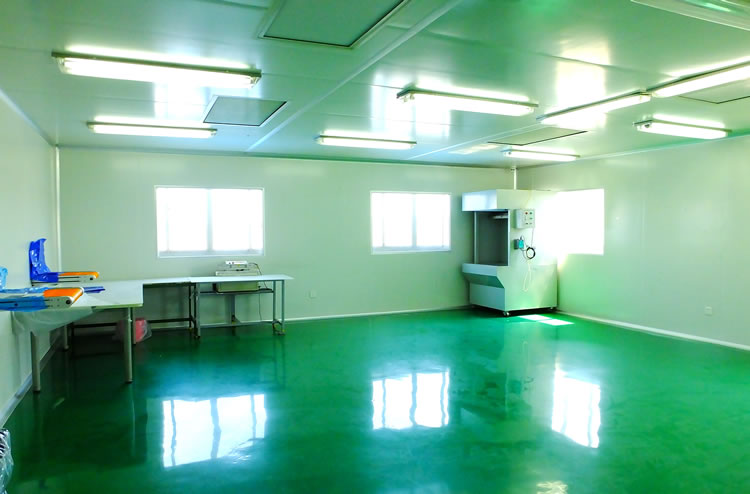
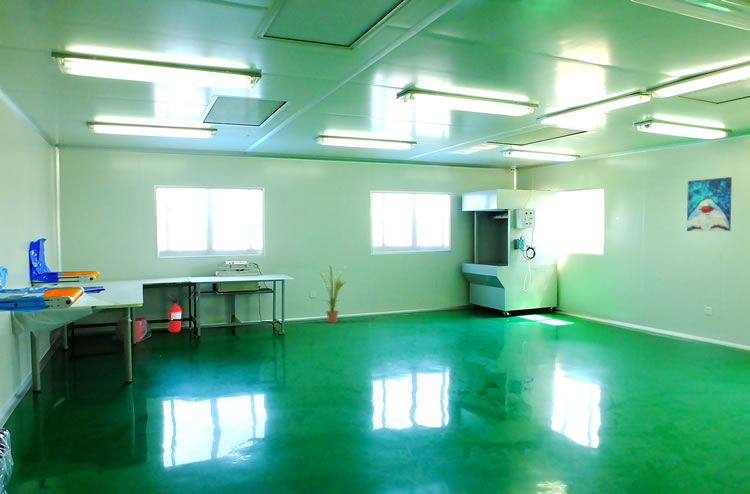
+ house plant [315,263,347,324]
+ wall art [686,176,733,232]
+ fire extinguisher [166,294,184,333]
